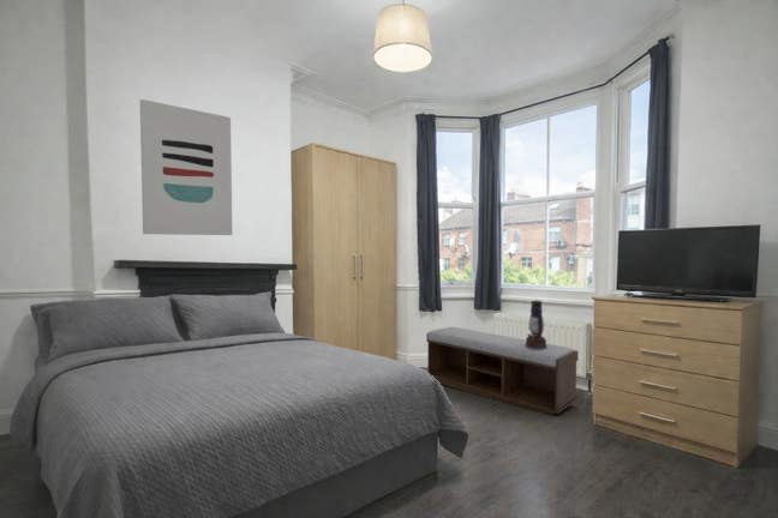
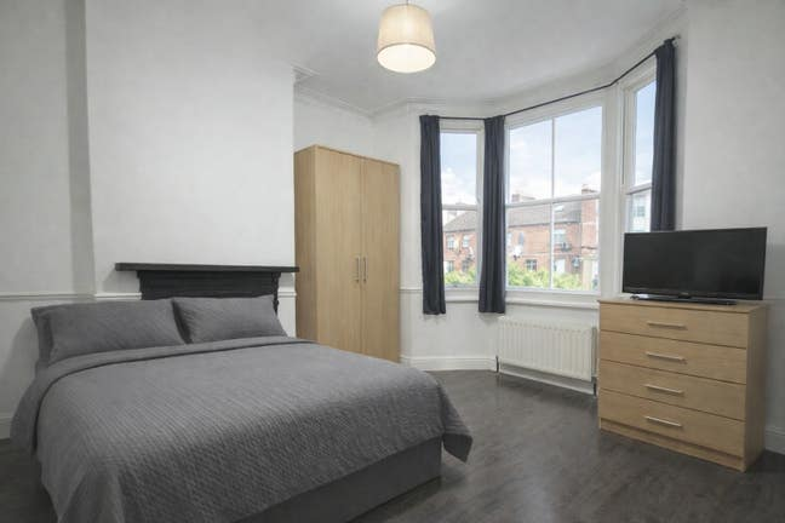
- lantern [525,299,547,349]
- bench [425,326,579,416]
- wall art [139,98,233,236]
